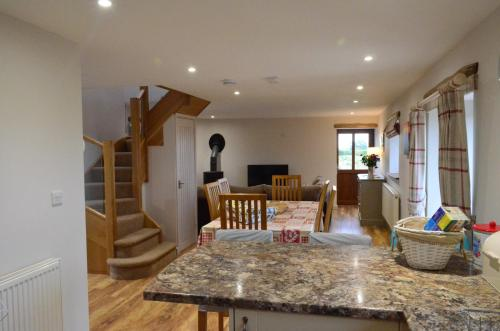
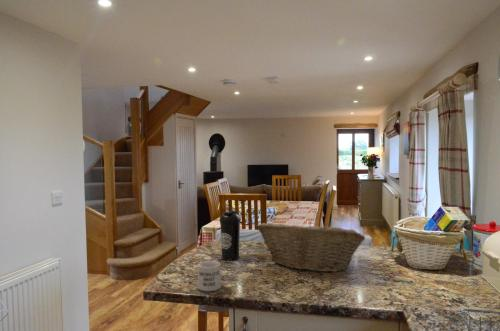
+ mug [197,260,222,292]
+ fruit basket [255,221,366,273]
+ water bottle [219,209,241,261]
